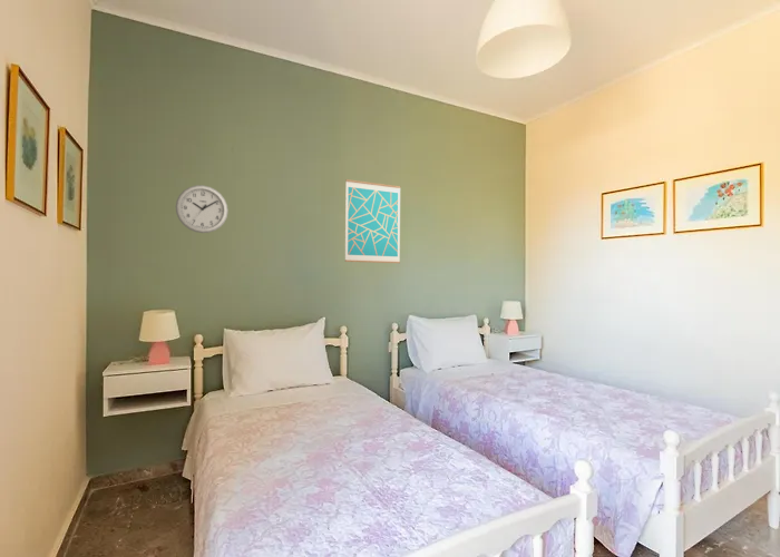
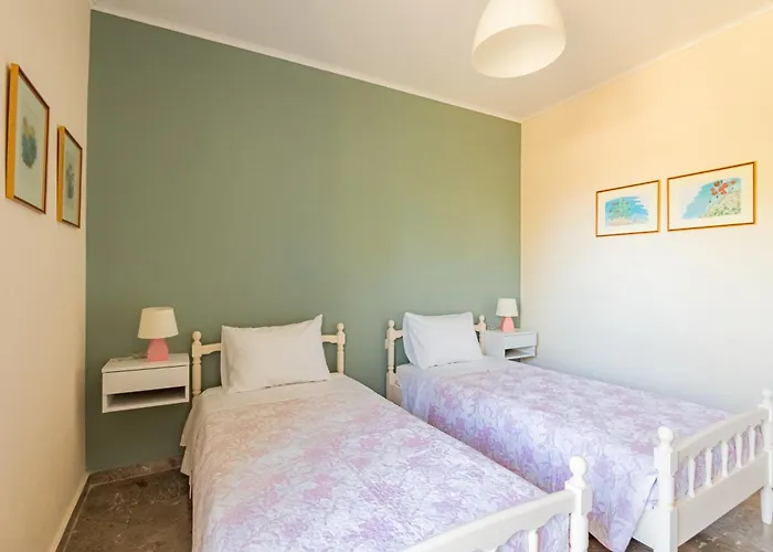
- wall art [344,178,401,264]
- wall clock [175,184,230,234]
